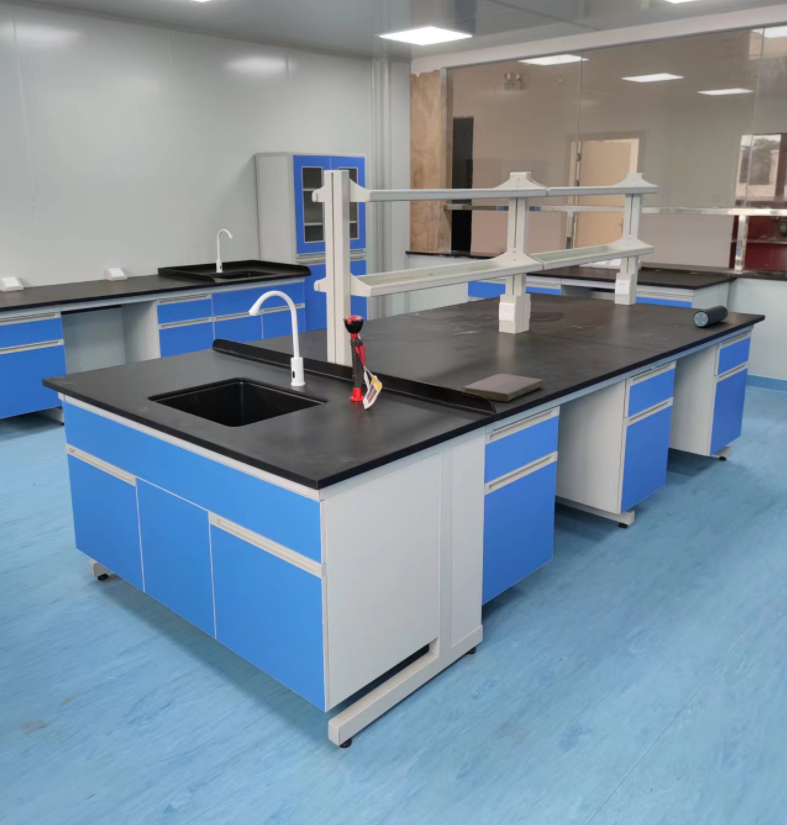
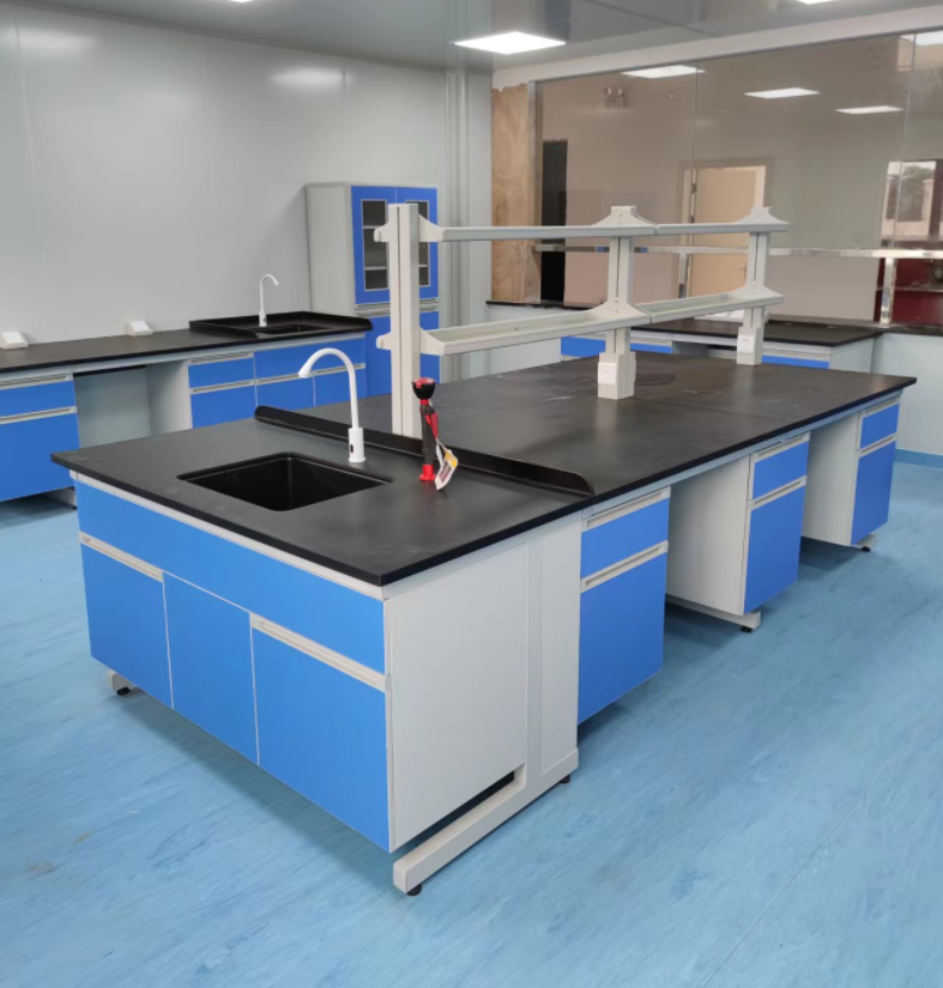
- notebook [462,372,544,403]
- speaker [692,304,729,328]
